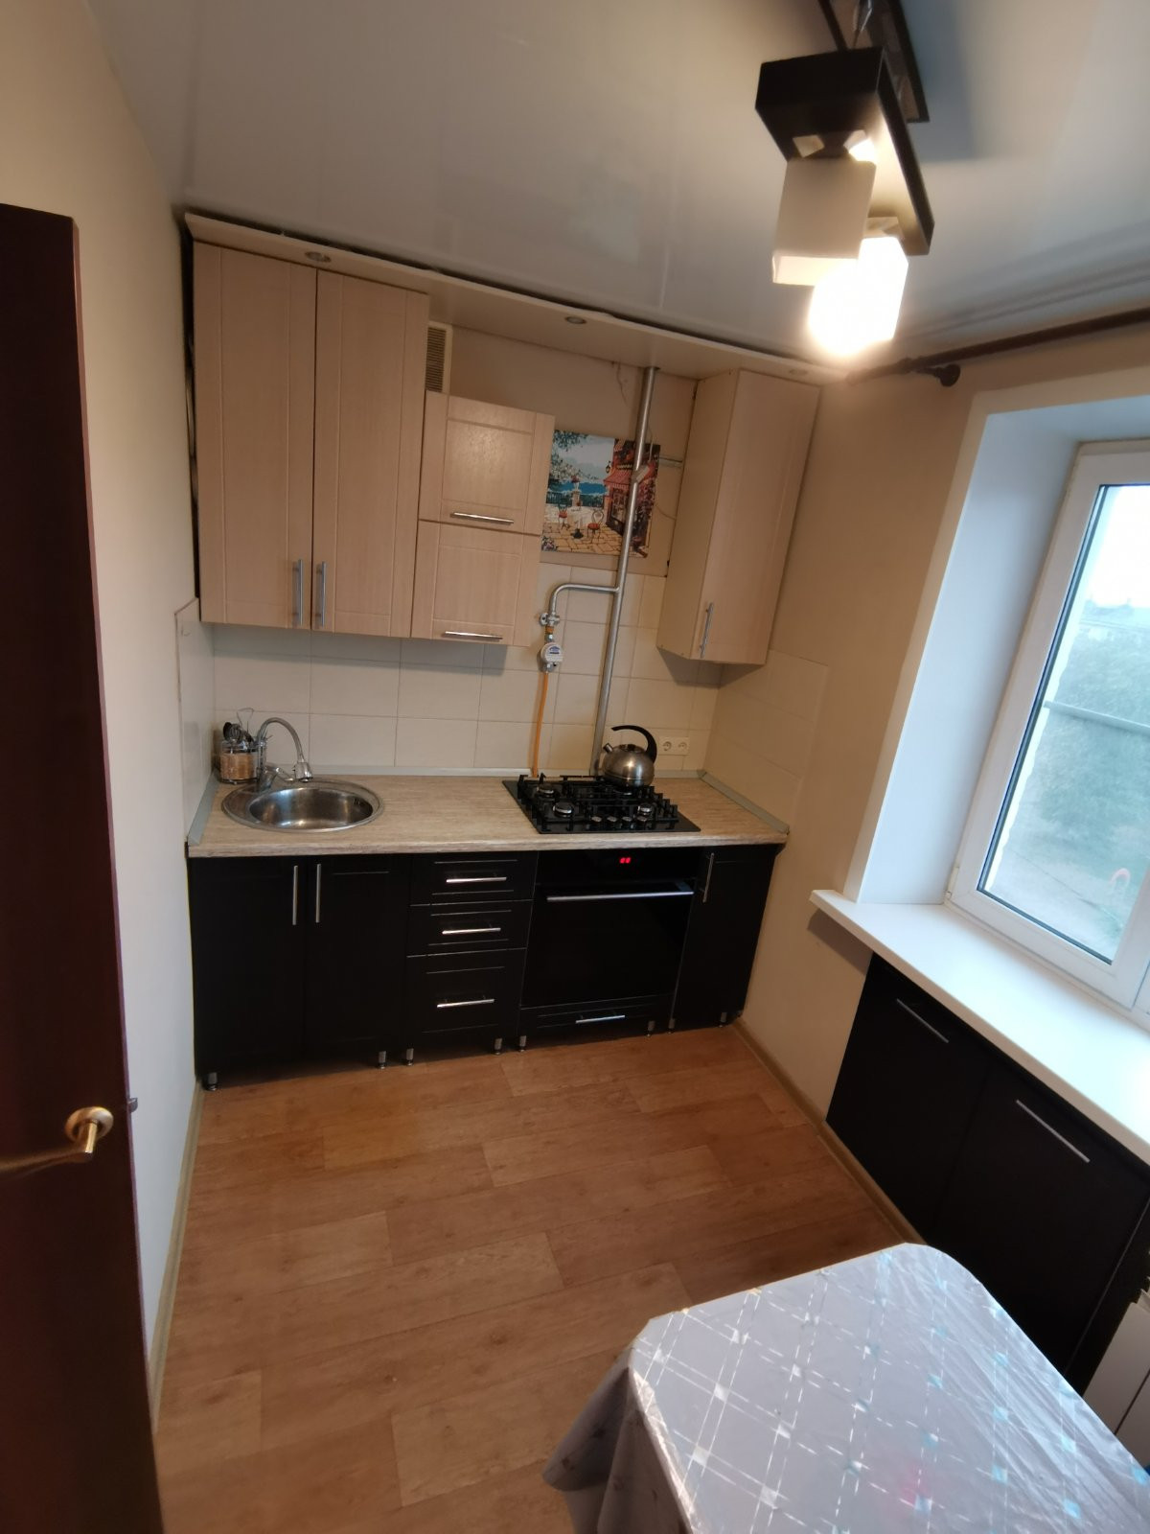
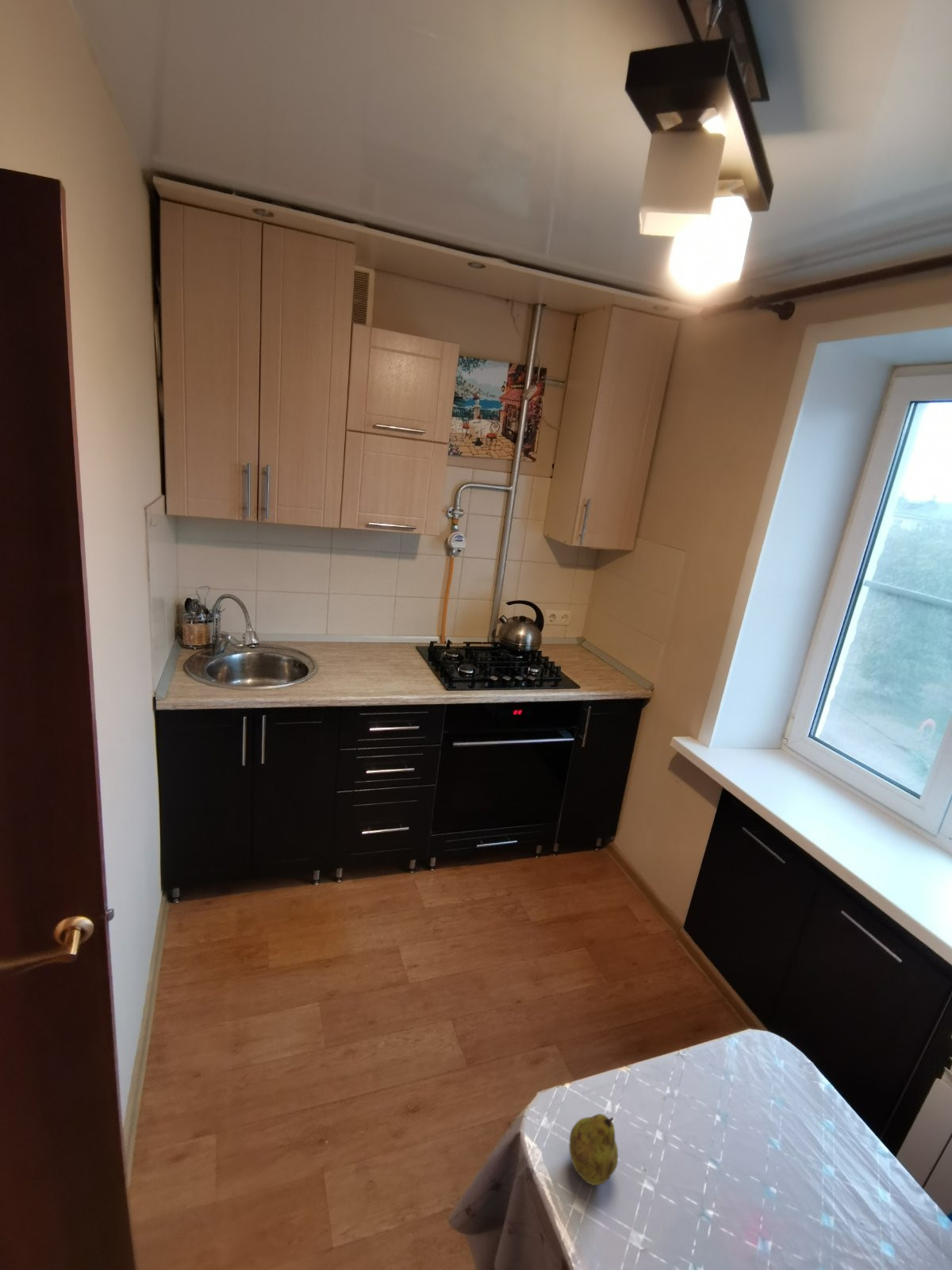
+ fruit [568,1113,619,1186]
